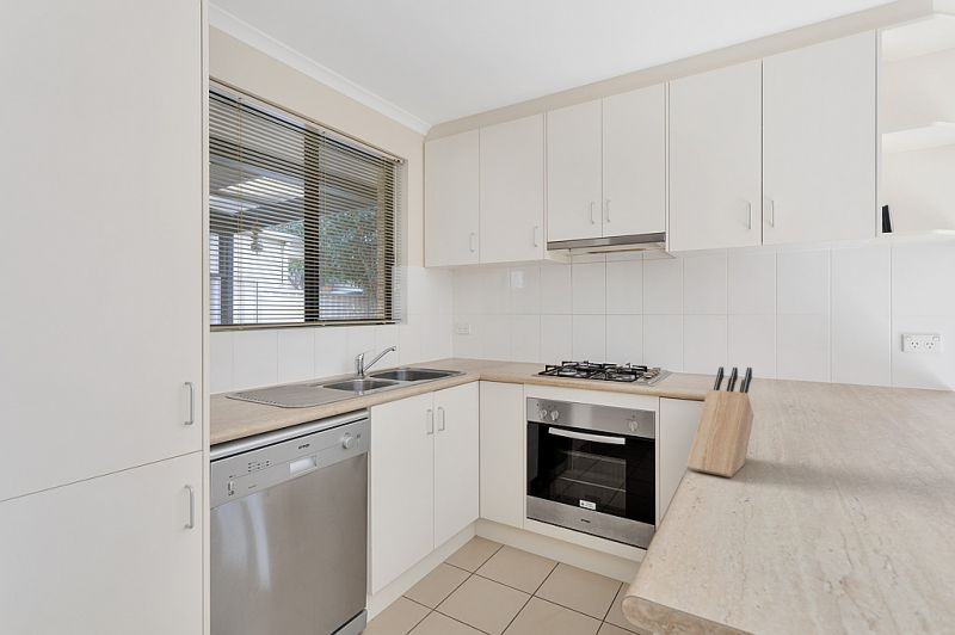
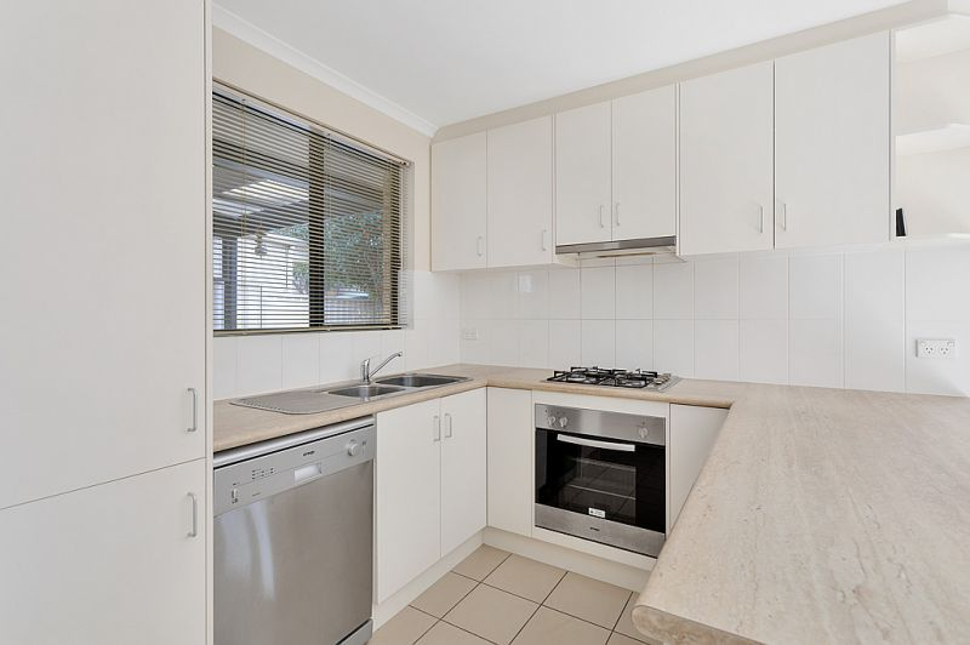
- knife block [685,365,754,479]
